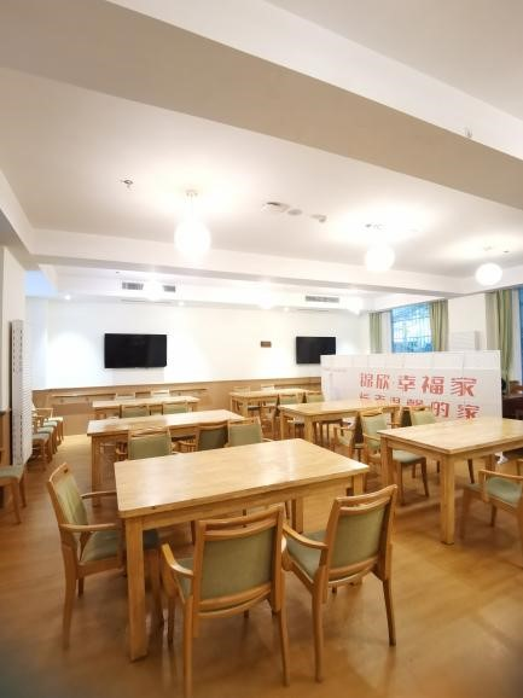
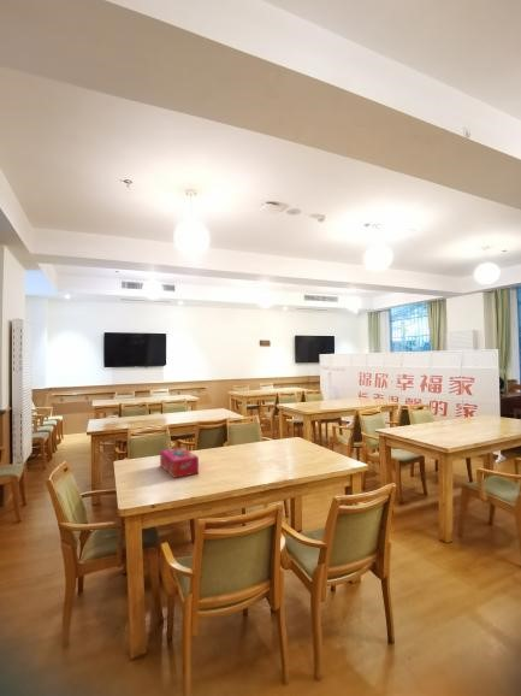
+ tissue box [159,446,200,479]
